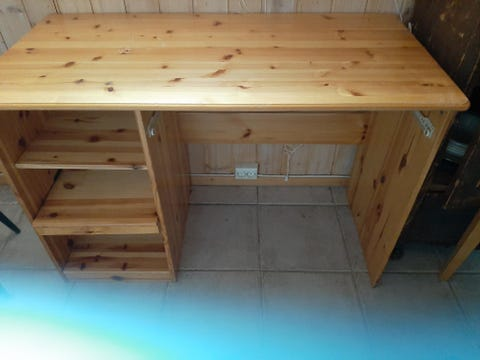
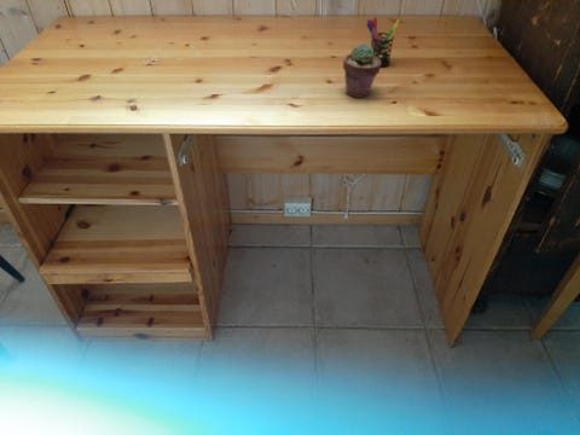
+ potted succulent [342,42,382,99]
+ pen holder [365,16,401,68]
